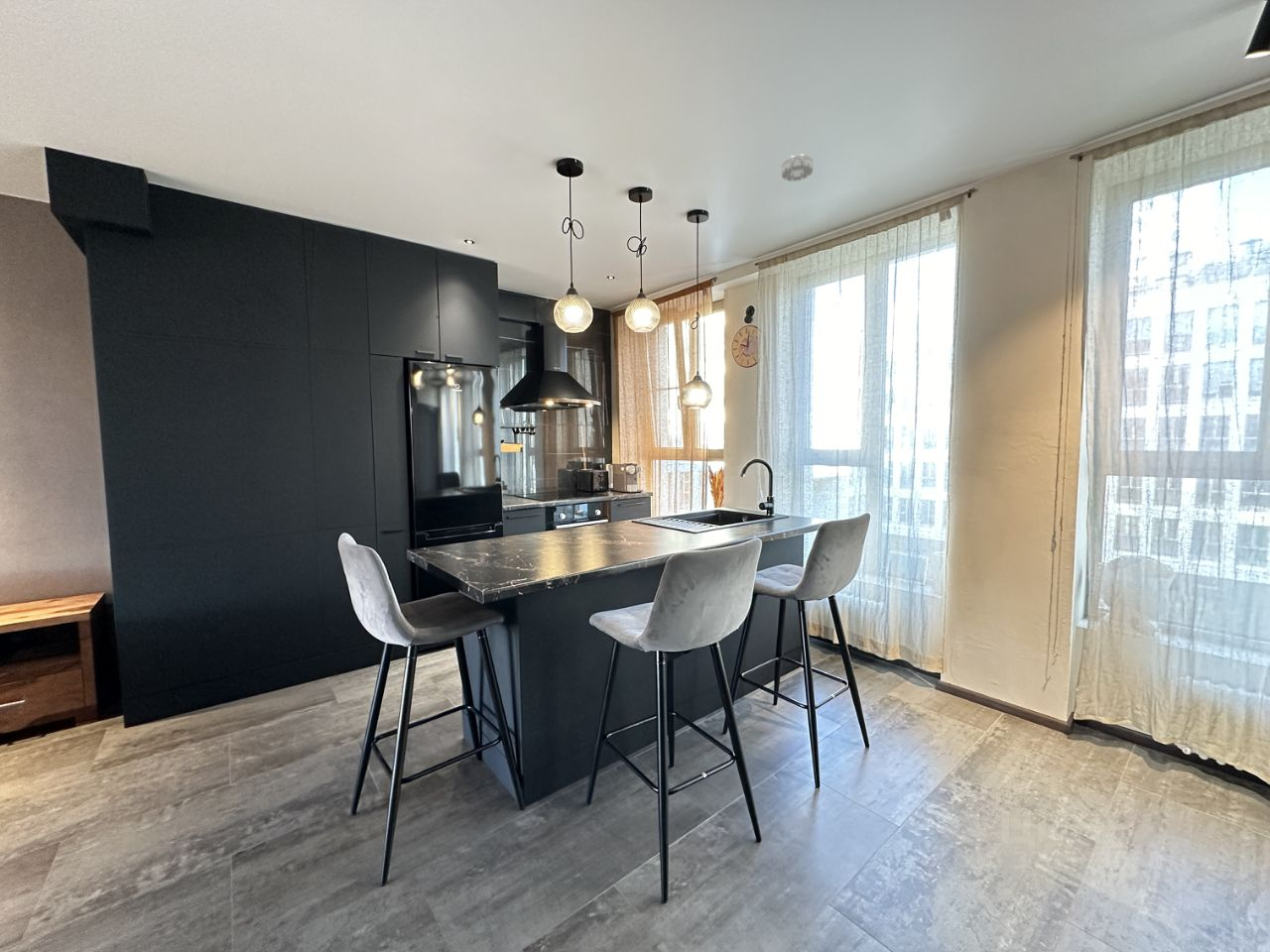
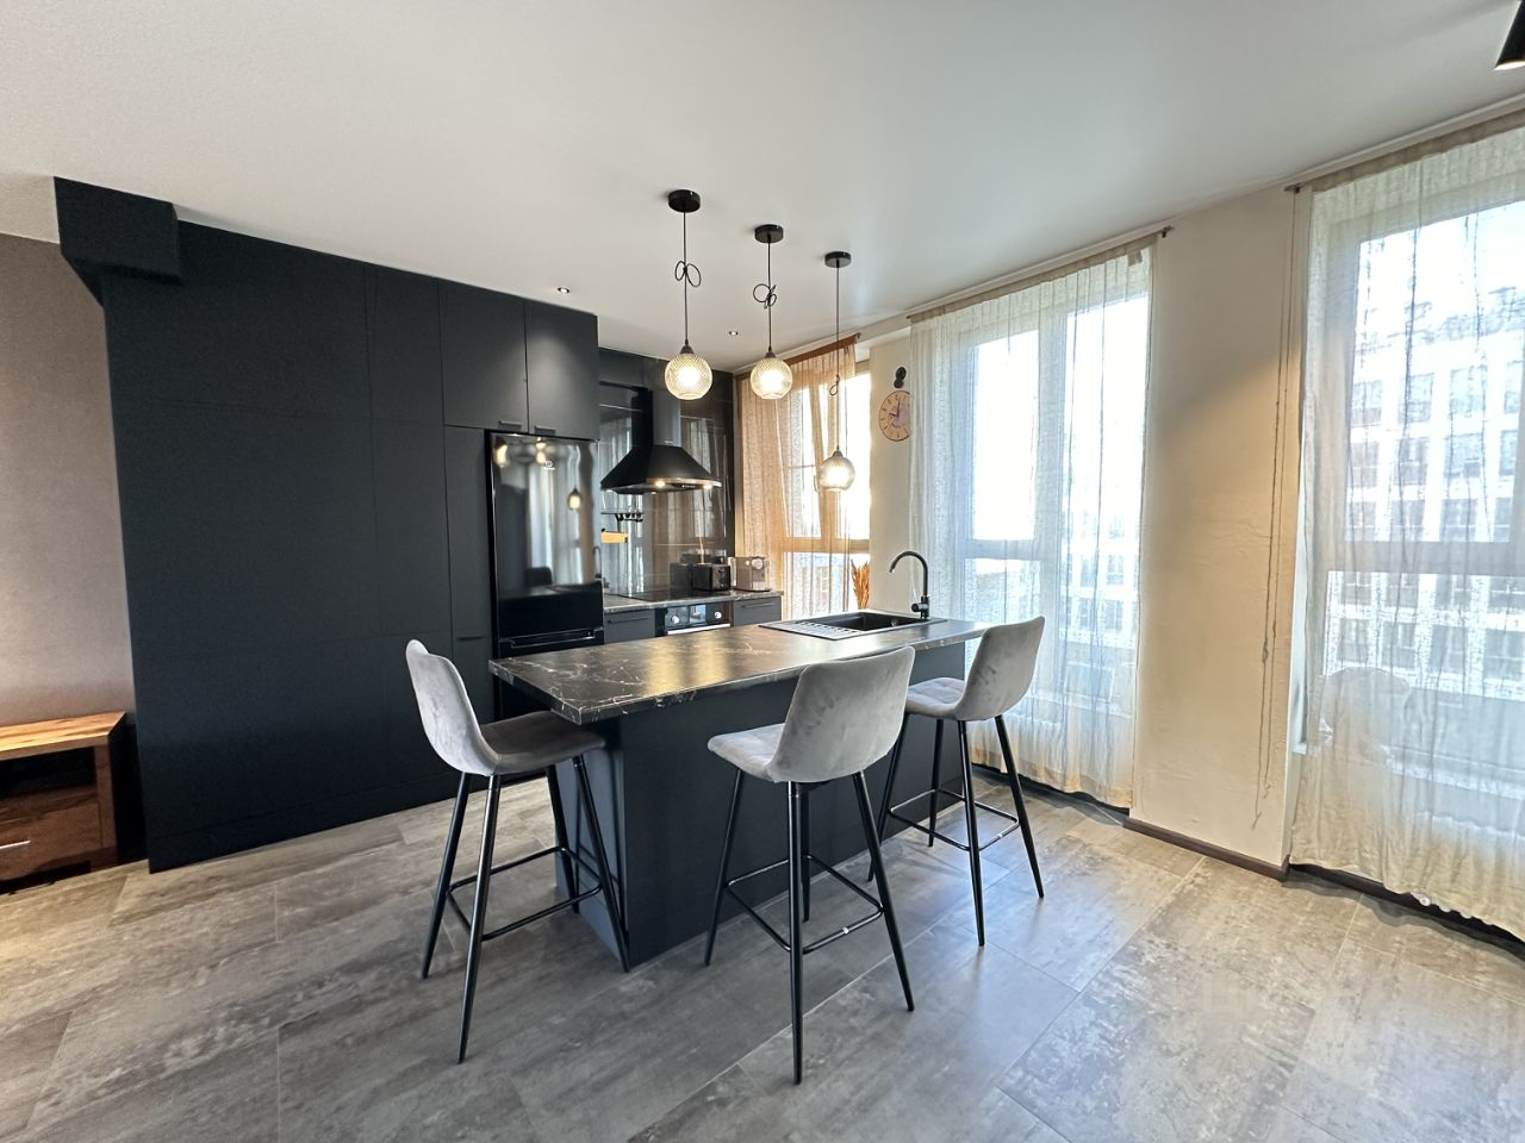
- smoke detector [781,153,814,182]
